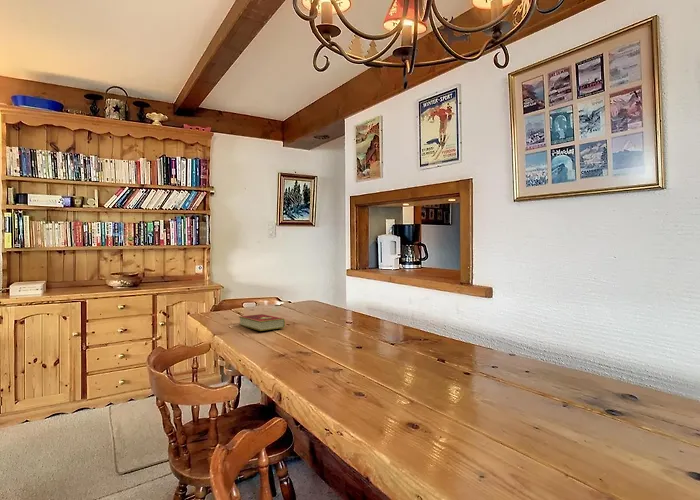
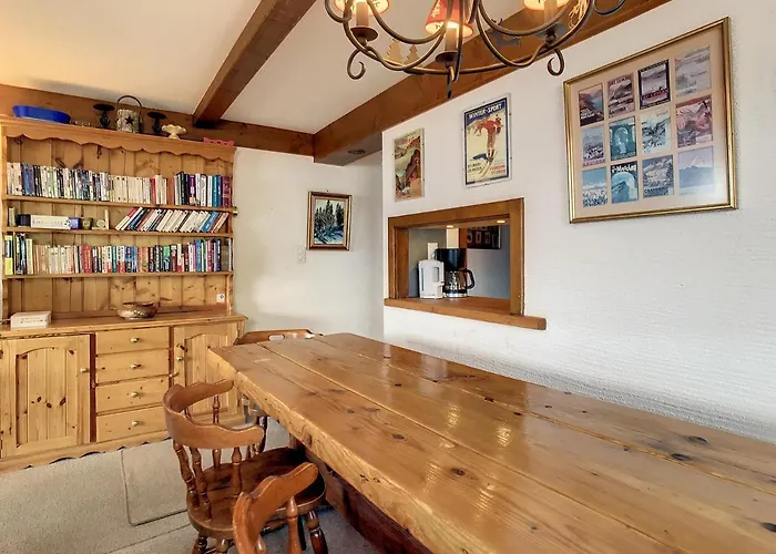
- hardcover book [238,313,286,332]
